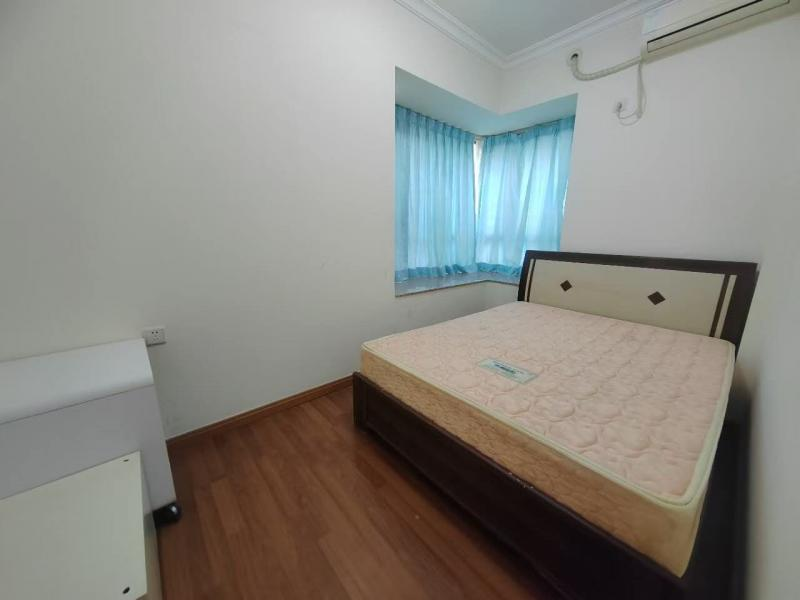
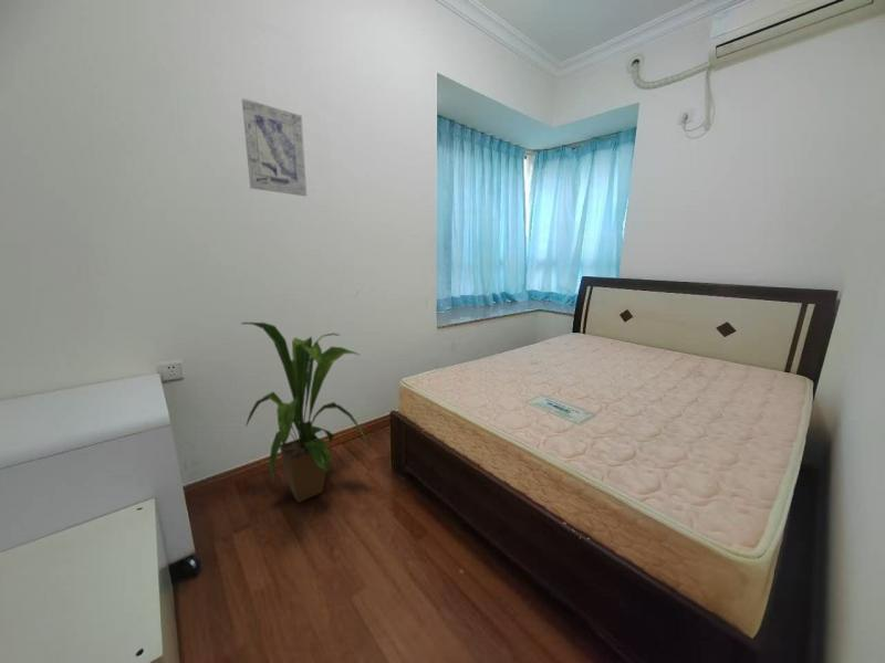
+ wall art [241,97,308,197]
+ house plant [240,322,372,504]
